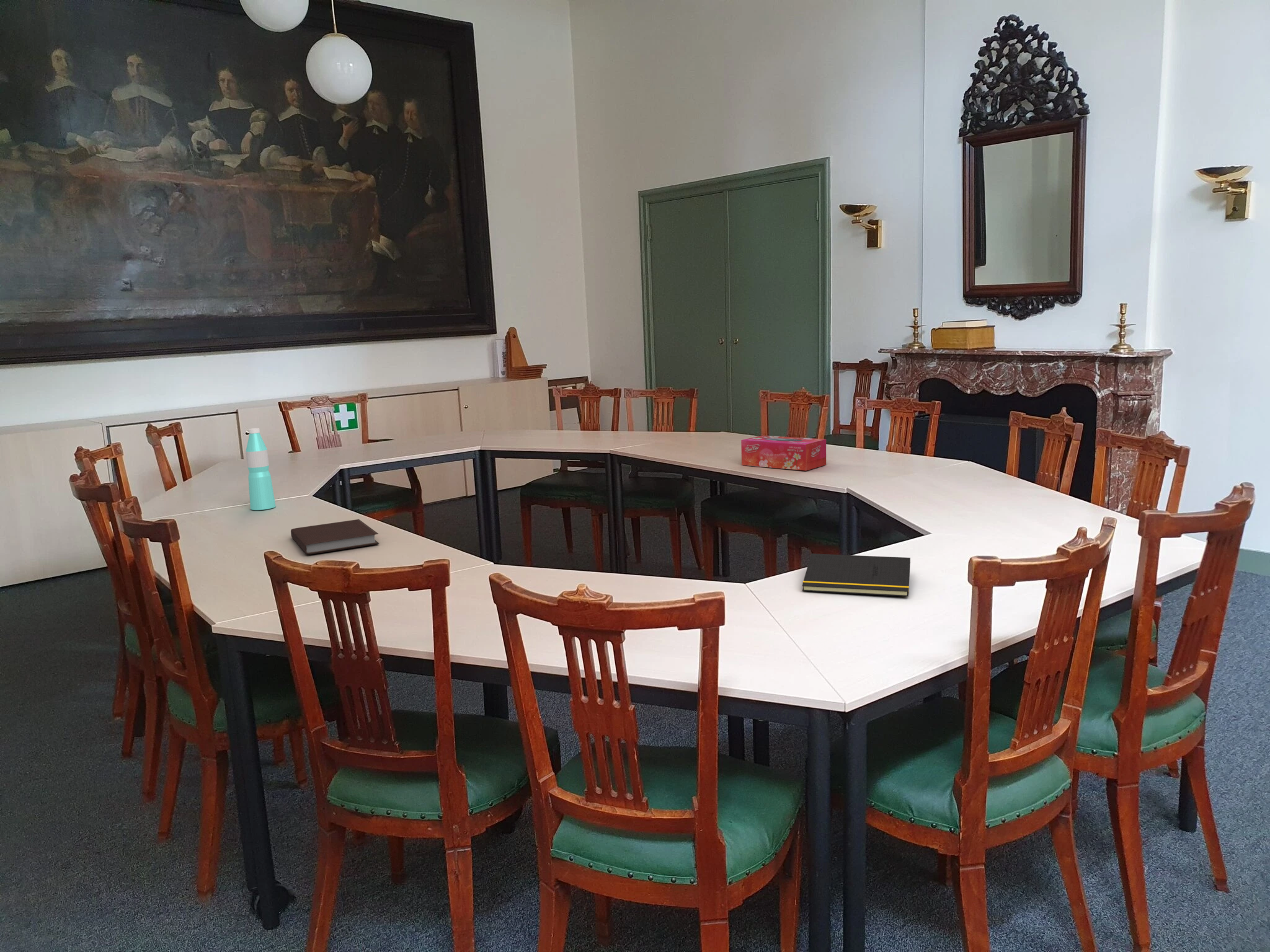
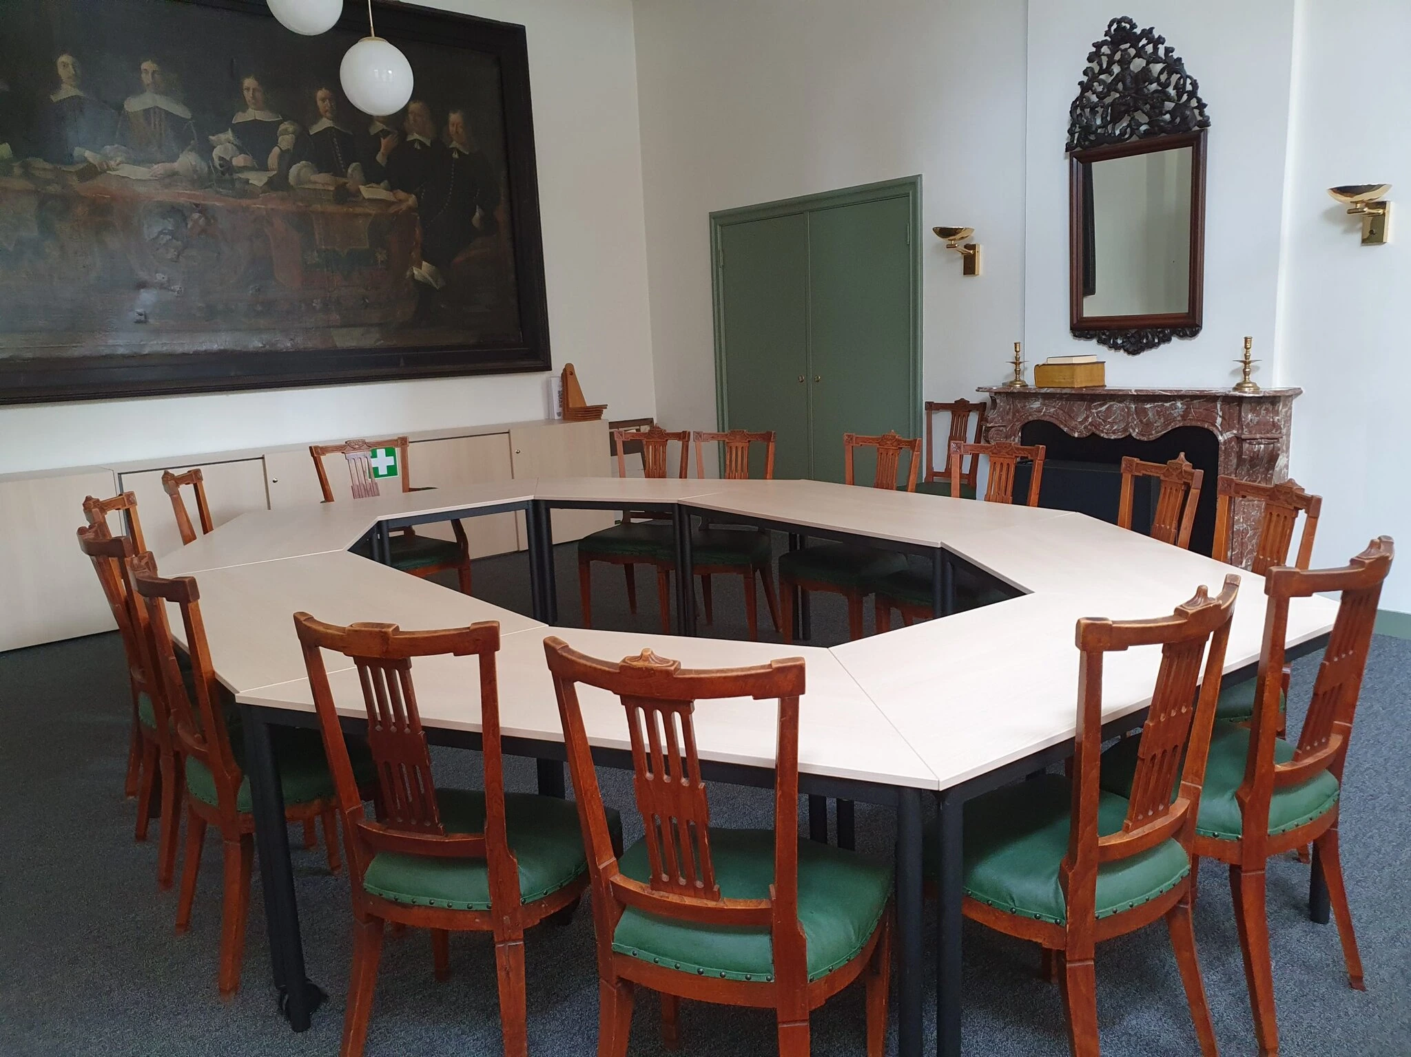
- water bottle [245,428,276,511]
- notepad [802,553,911,597]
- notebook [290,519,380,555]
- tissue box [740,435,827,471]
